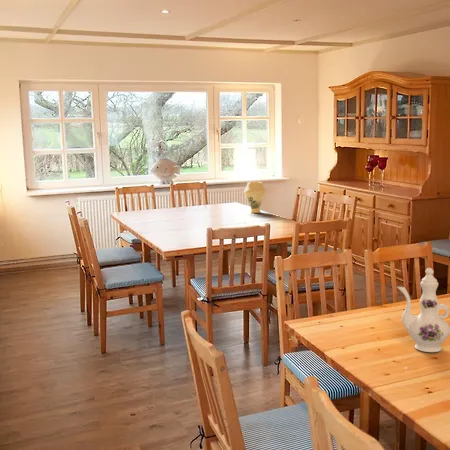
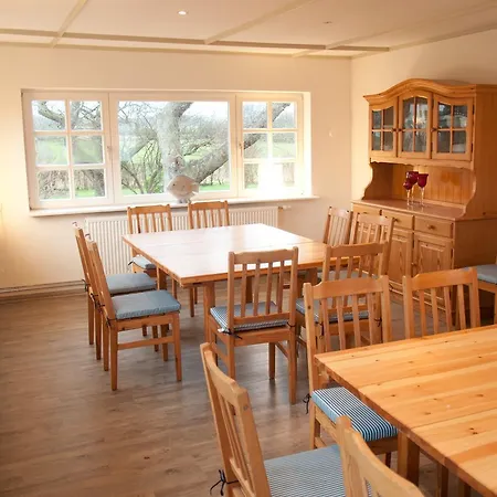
- vase [243,181,267,214]
- chinaware [396,267,450,353]
